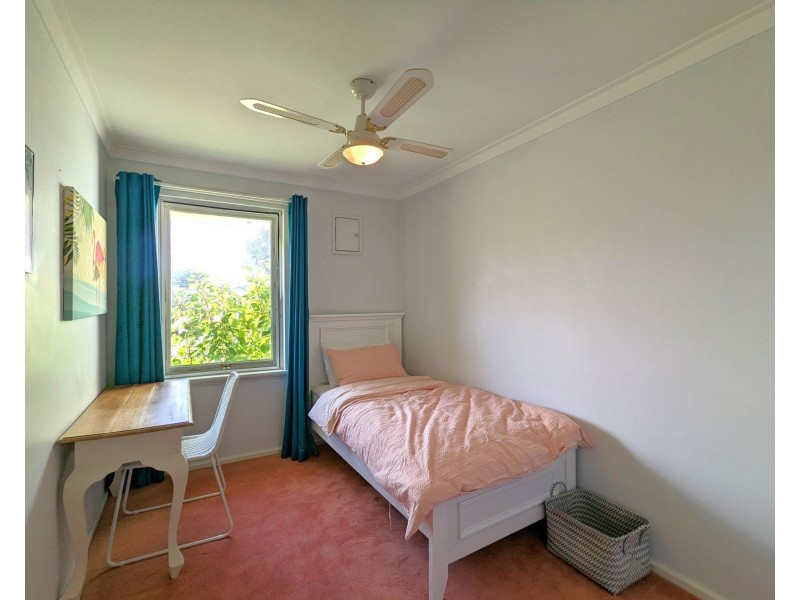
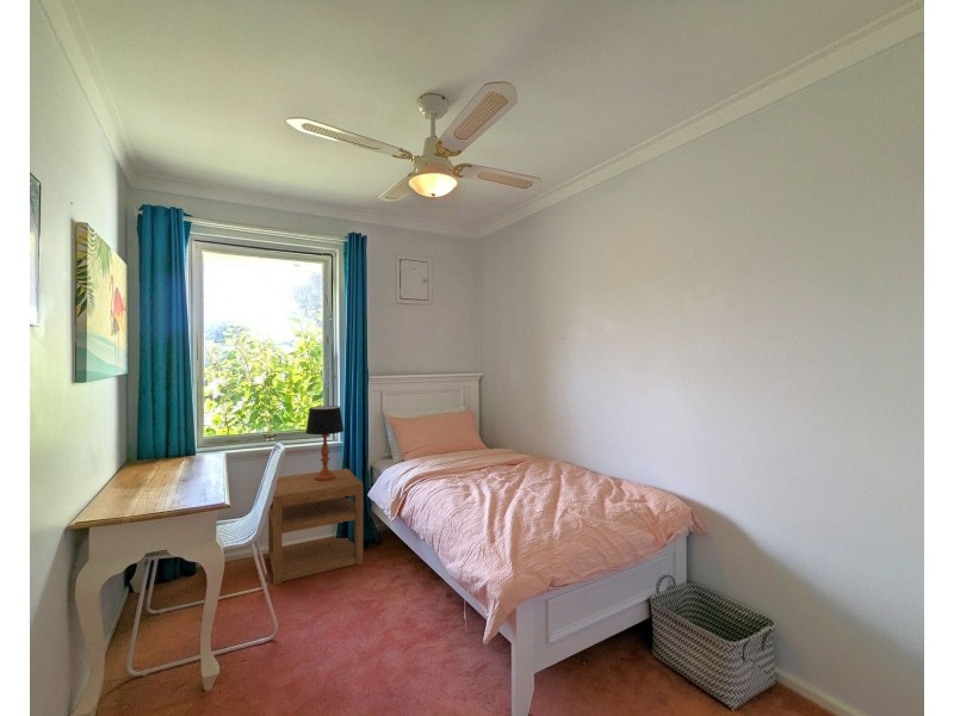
+ nightstand [267,468,364,586]
+ table lamp [304,405,345,481]
